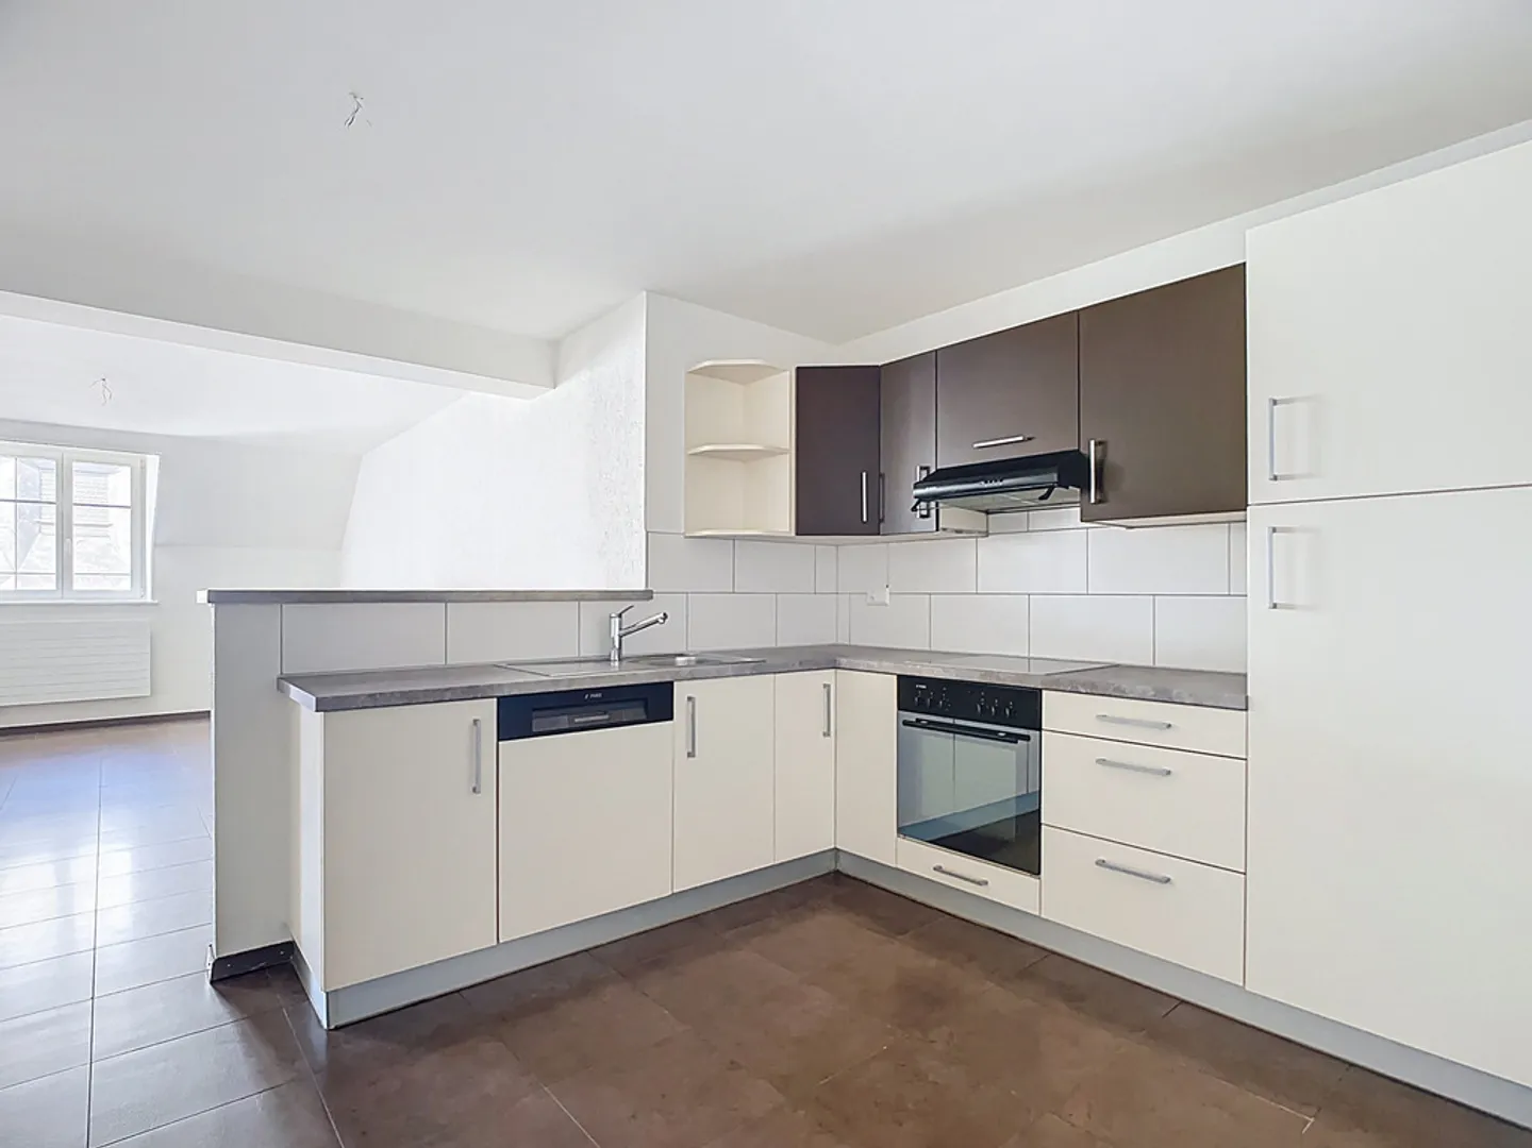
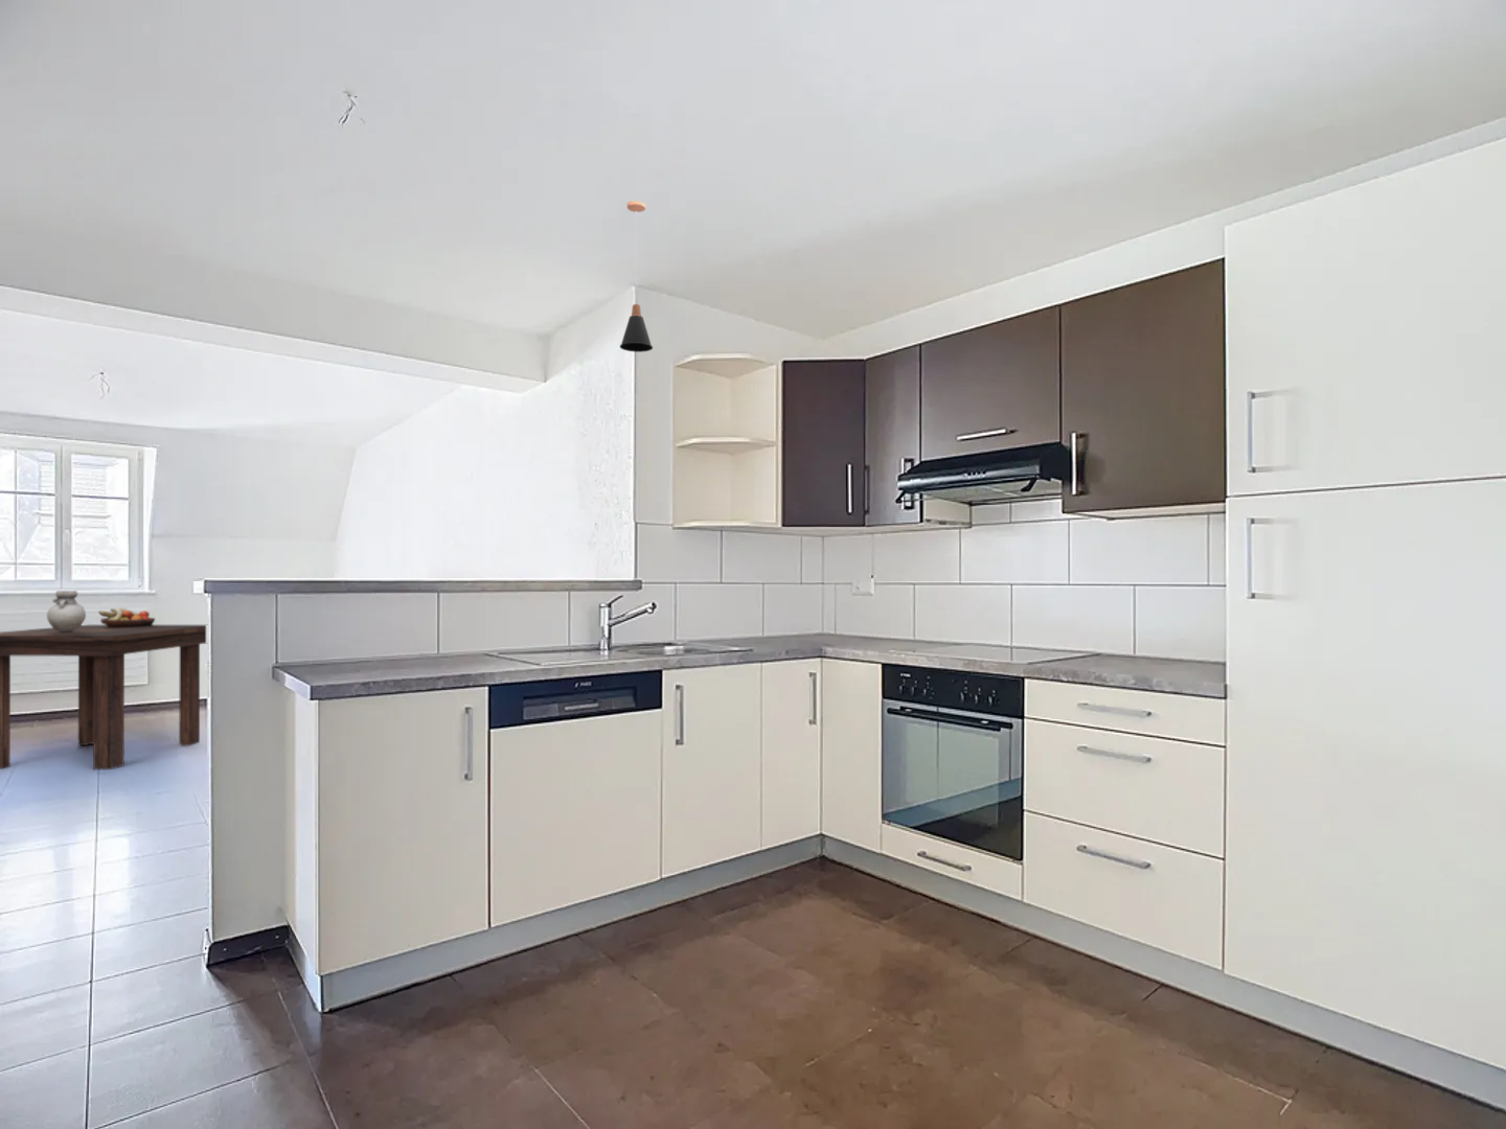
+ dining table [0,624,208,771]
+ pendant lamp [619,199,653,353]
+ fruit bowl [97,606,155,627]
+ vase [46,589,87,632]
